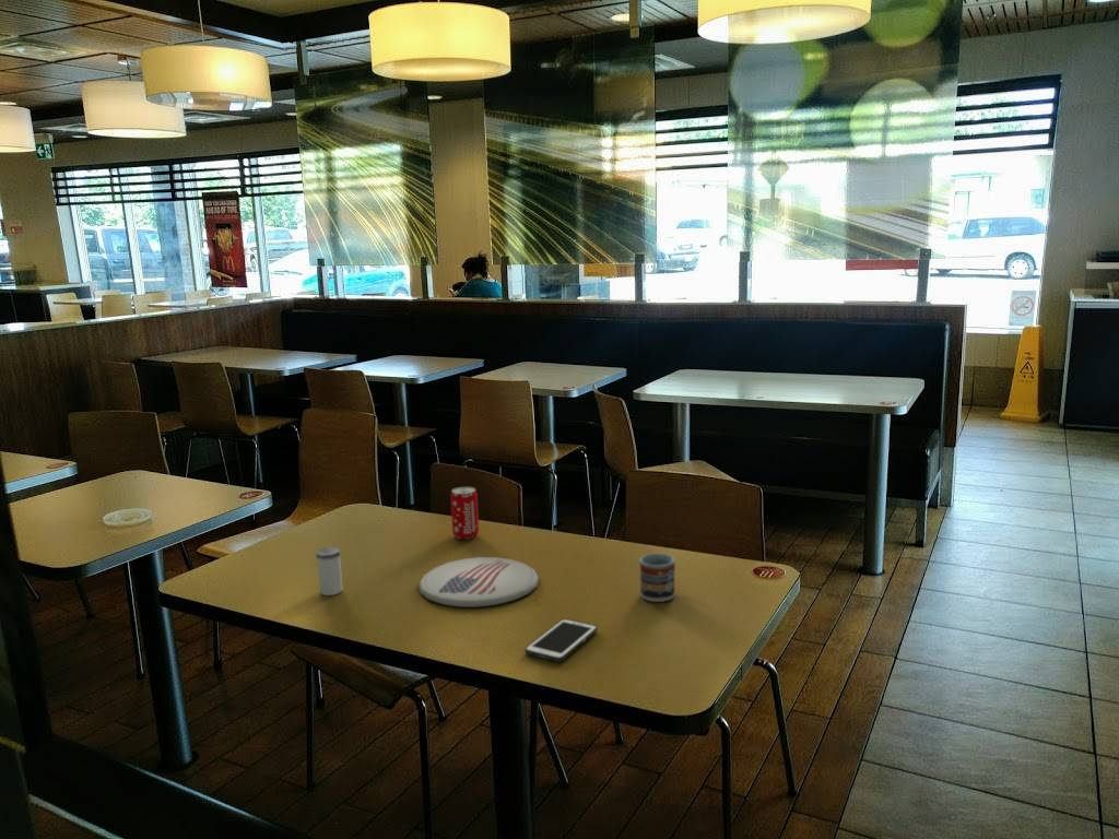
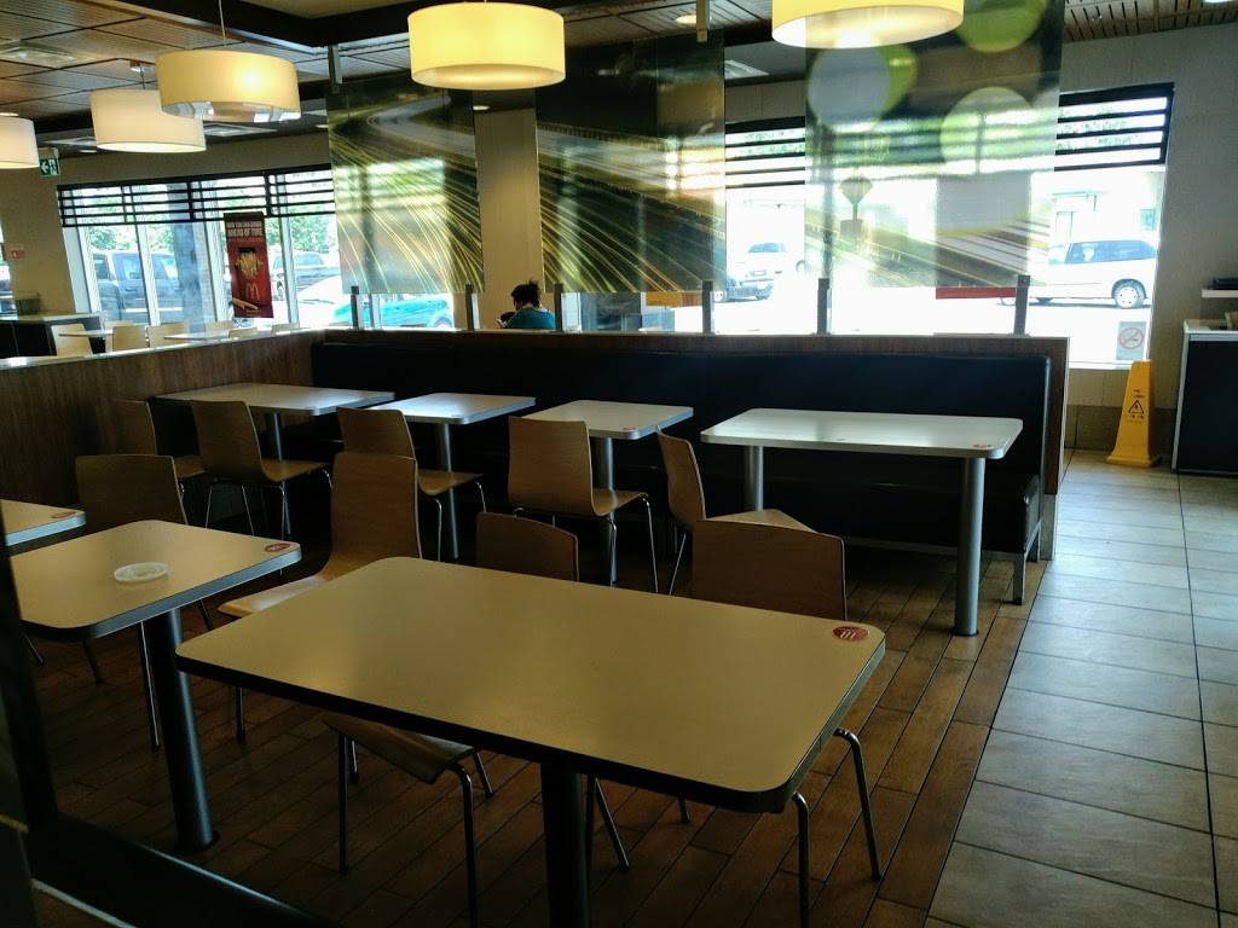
- cell phone [523,617,599,663]
- plate [417,556,540,608]
- cup [638,553,676,603]
- salt shaker [315,546,343,596]
- beverage can [449,486,480,541]
